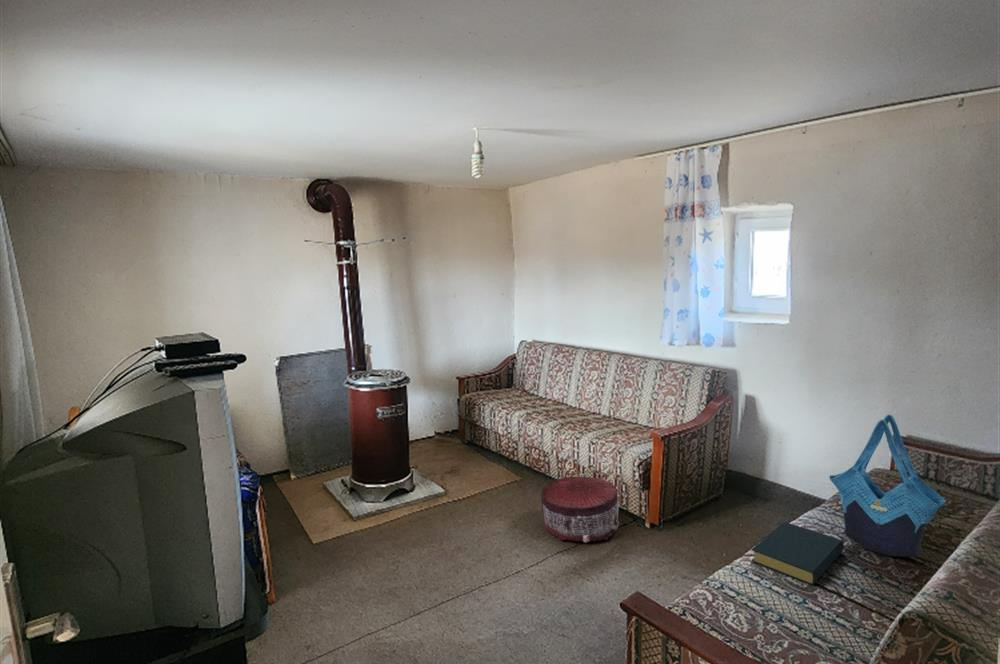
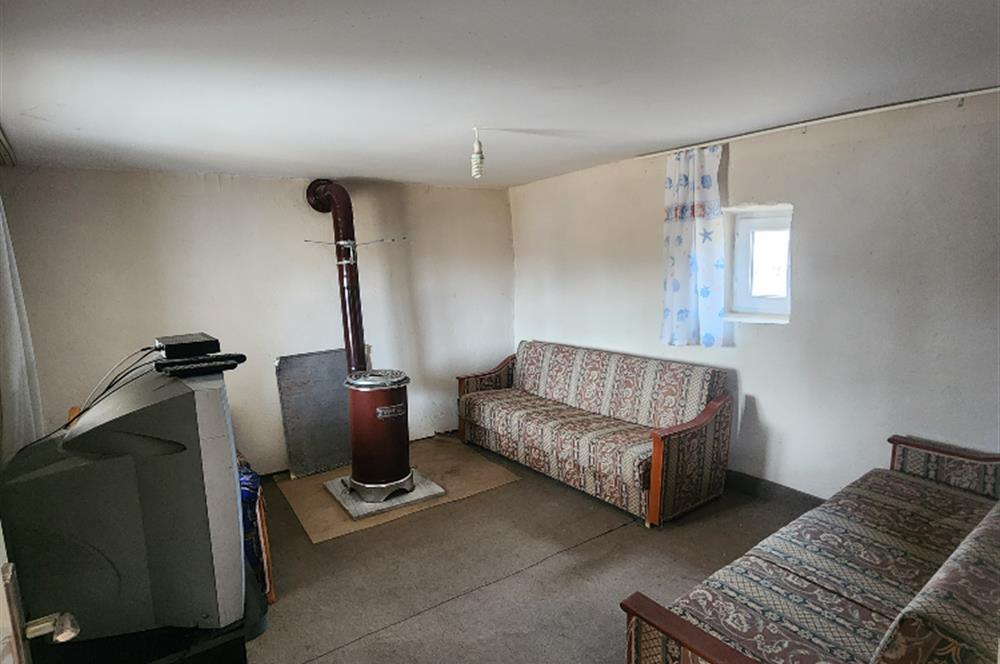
- hardback book [750,521,844,586]
- tote bag [828,414,947,558]
- pouf [540,475,620,544]
